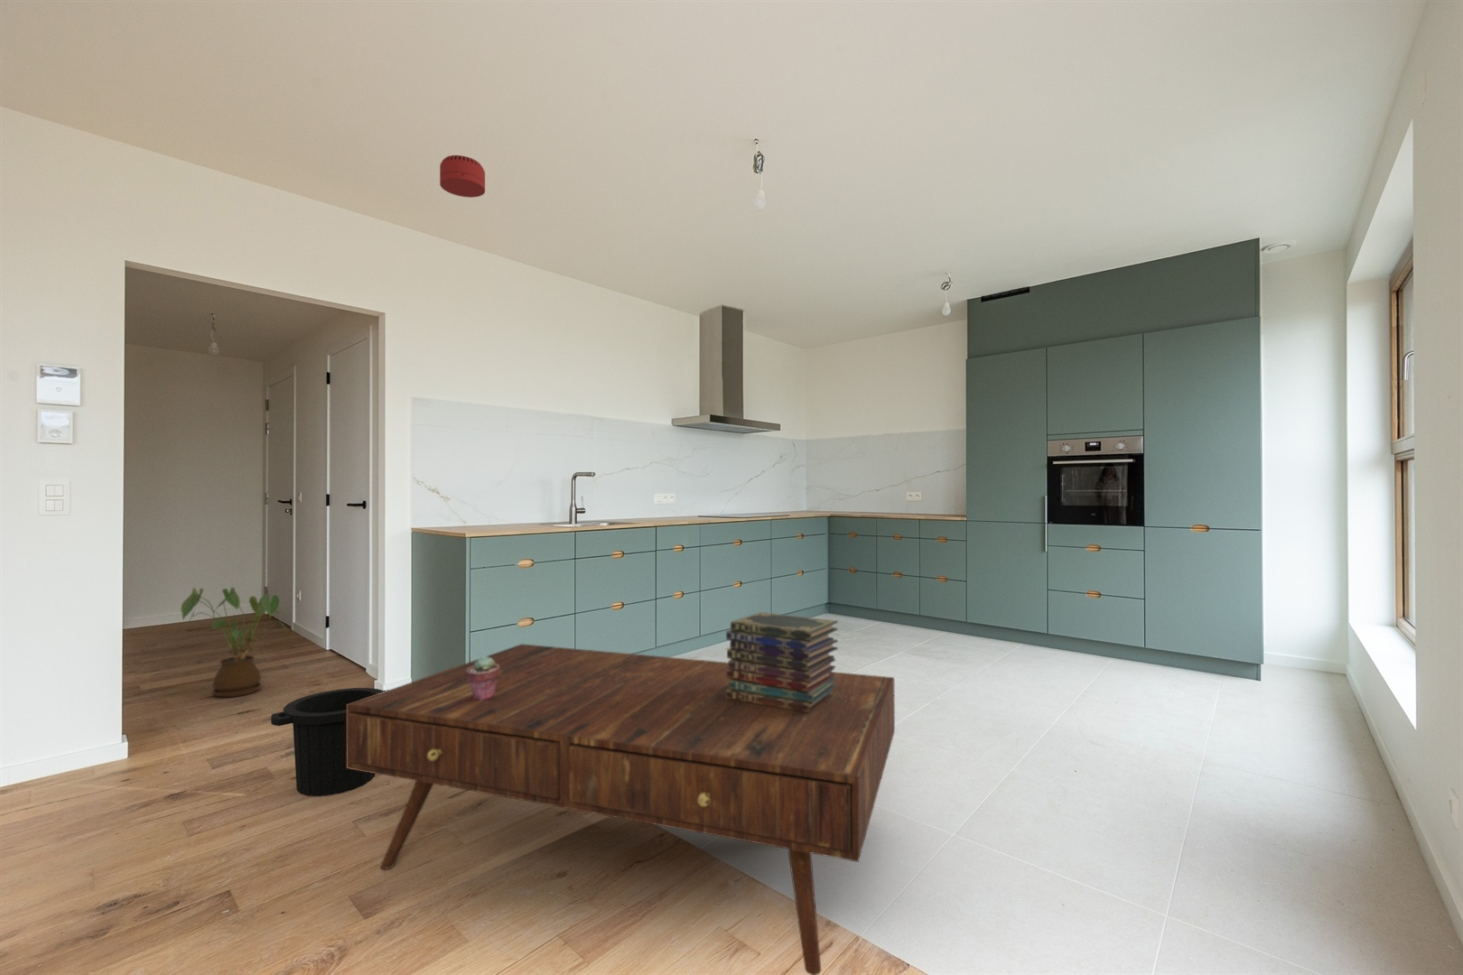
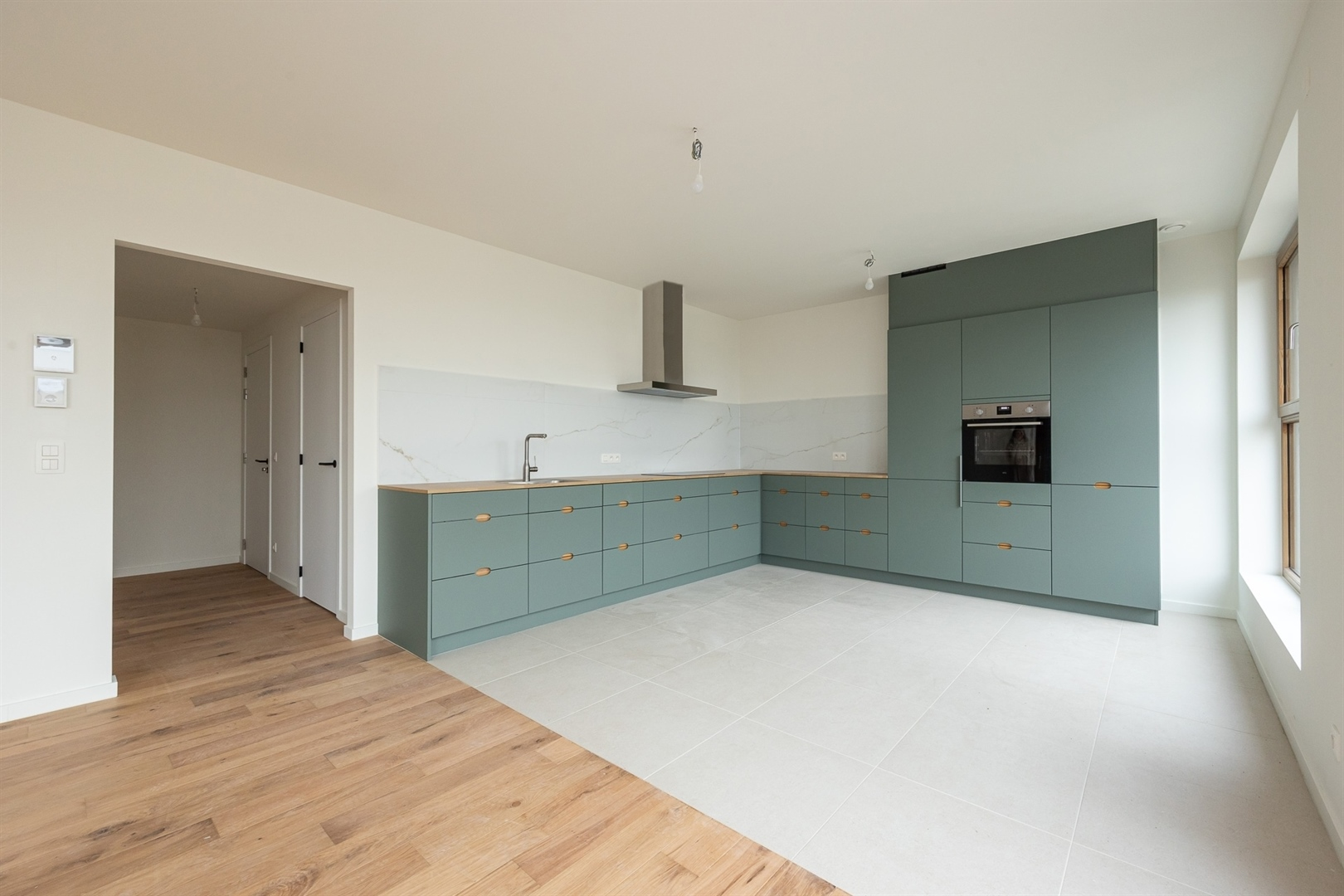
- potted succulent [466,655,500,701]
- smoke detector [439,155,485,199]
- coffee table [347,643,896,975]
- house plant [180,585,288,698]
- book stack [725,612,839,713]
- trash can [270,687,390,798]
